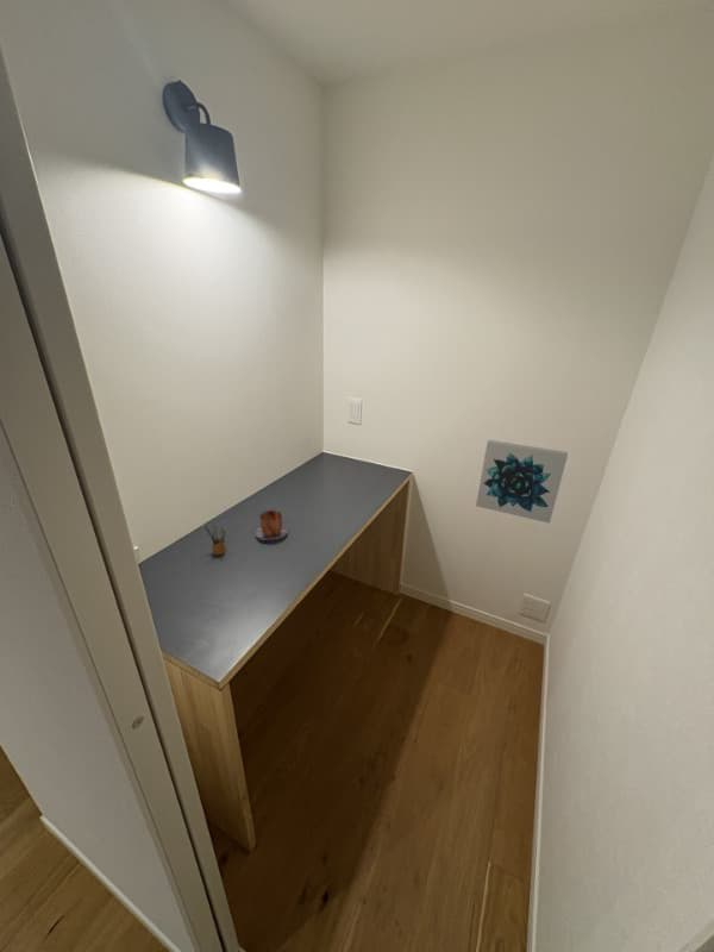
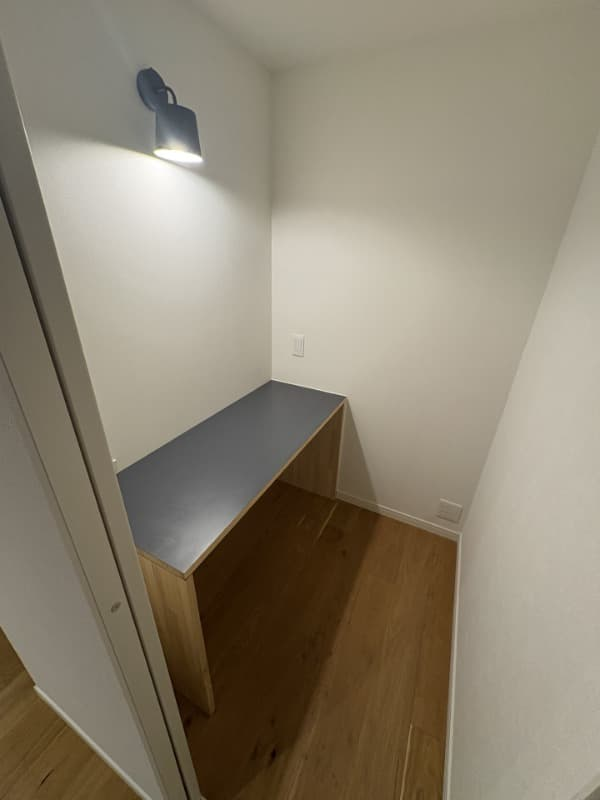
- mug [255,509,289,541]
- pencil box [203,524,227,556]
- wall art [475,439,569,525]
